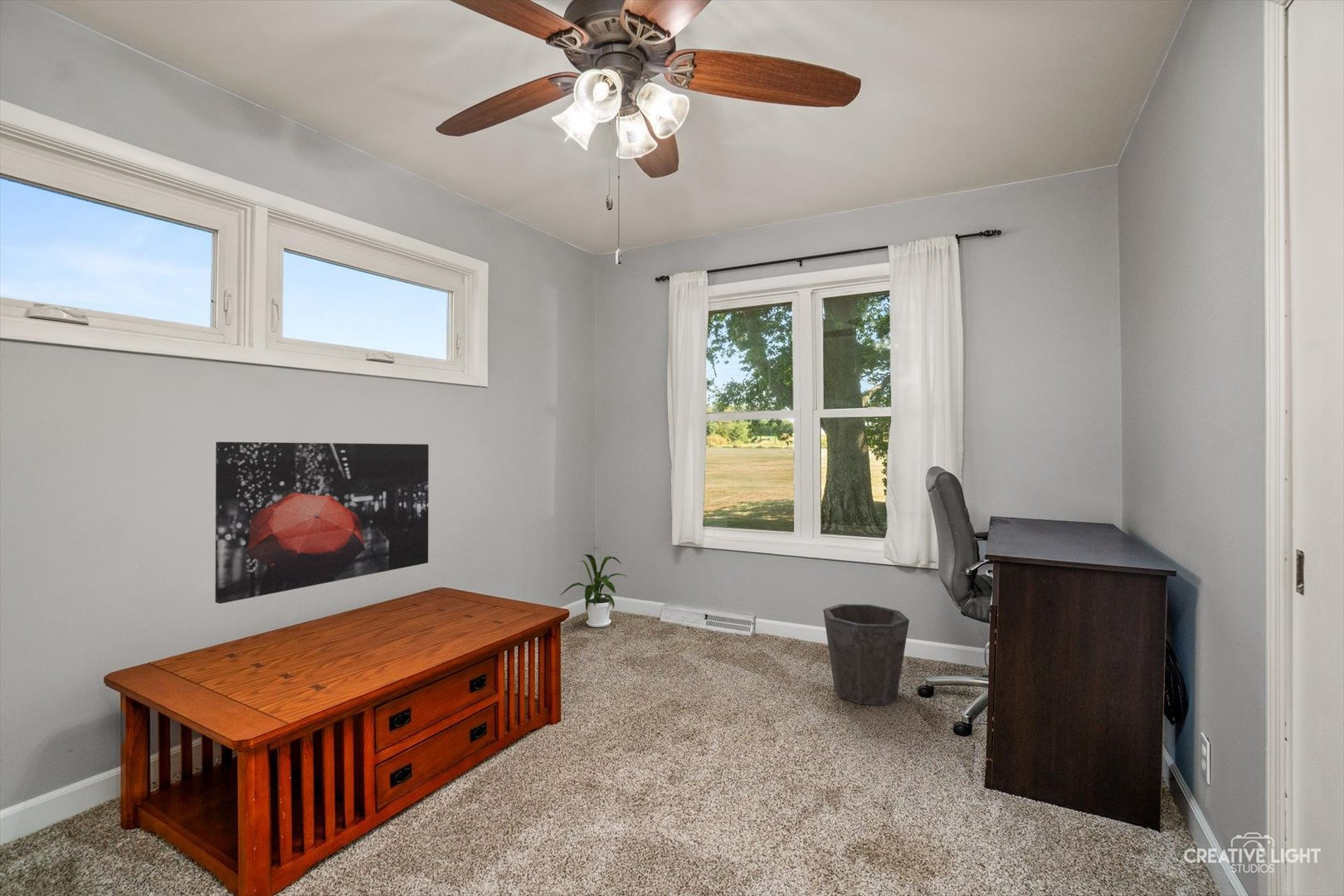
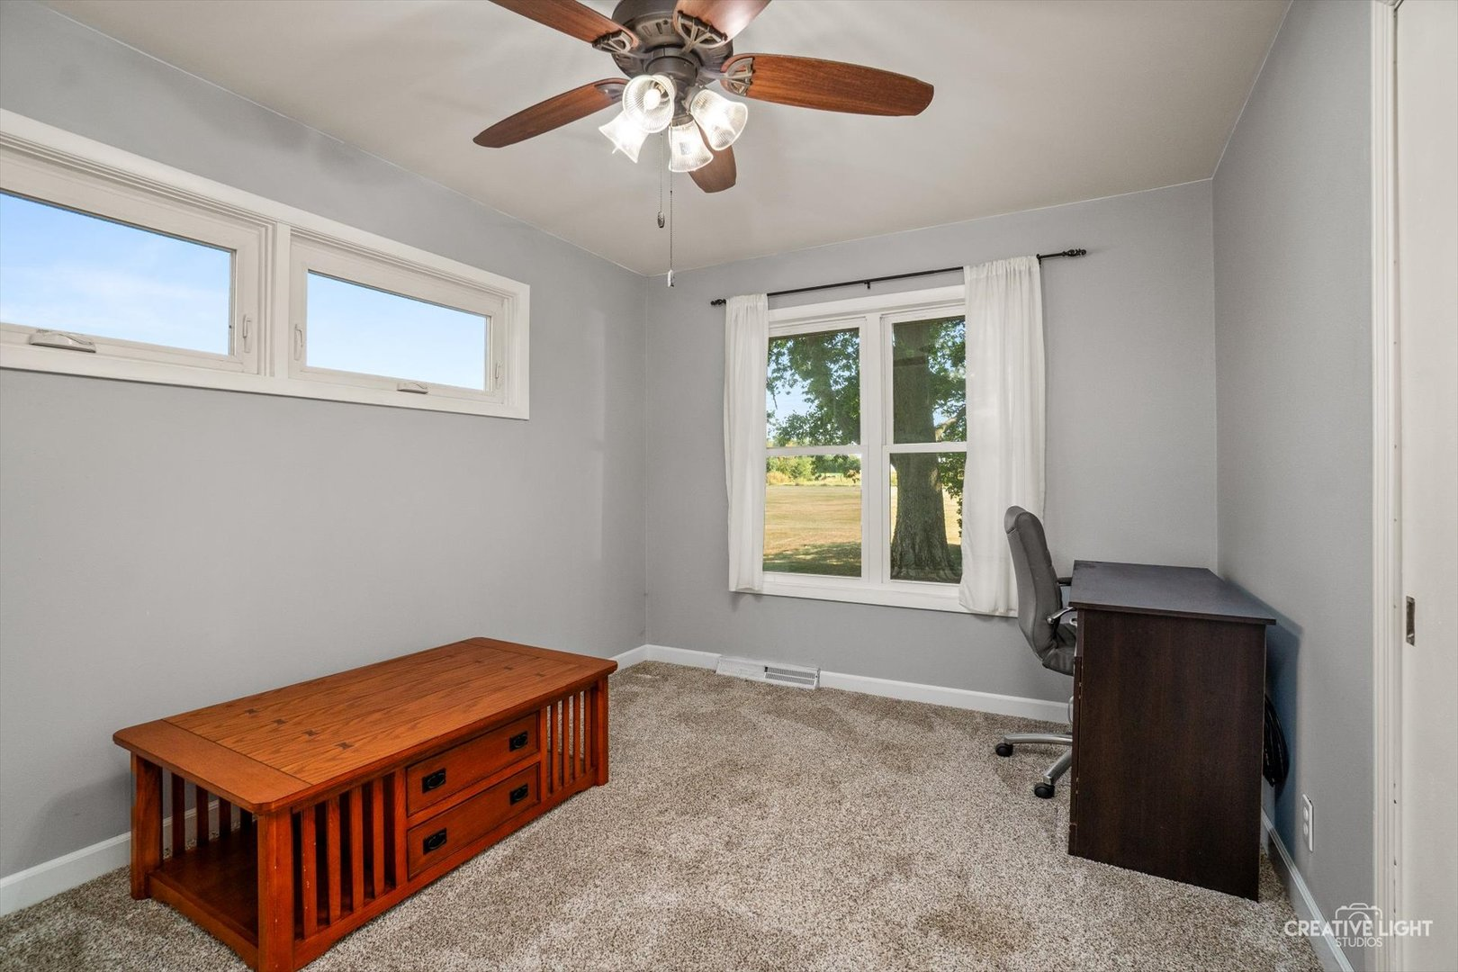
- wall art [214,441,430,605]
- waste bin [822,603,910,706]
- house plant [559,553,628,628]
